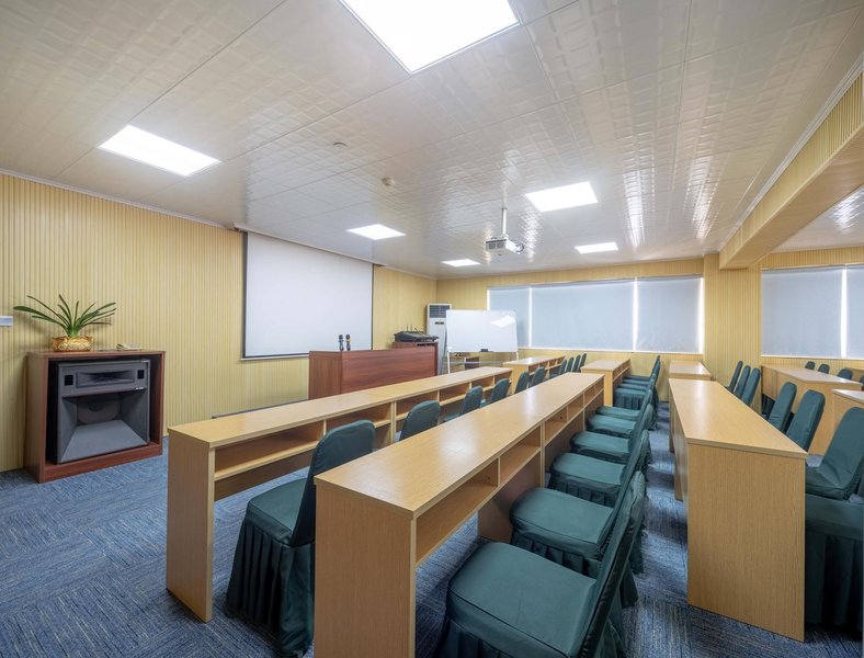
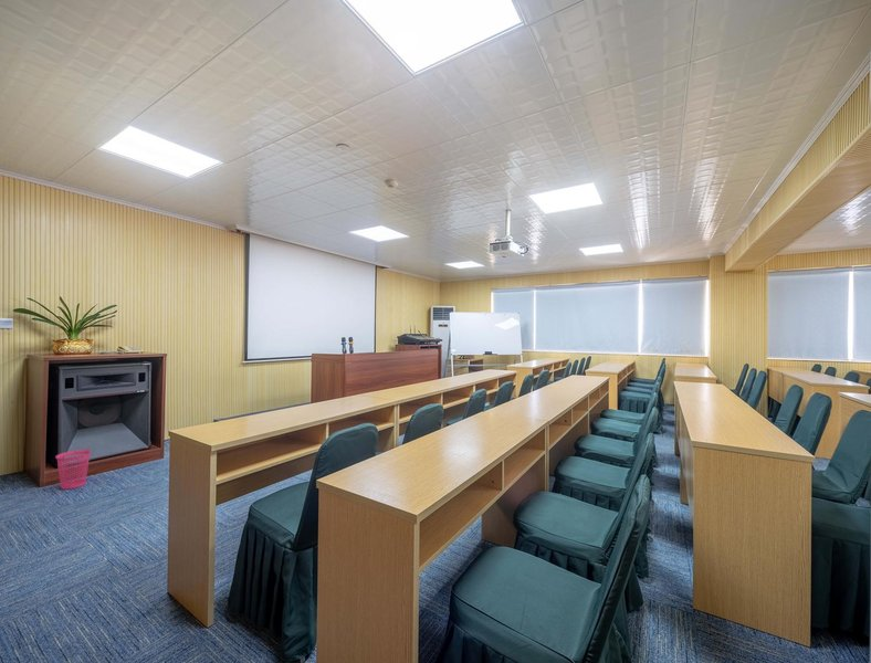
+ waste basket [54,449,93,491]
